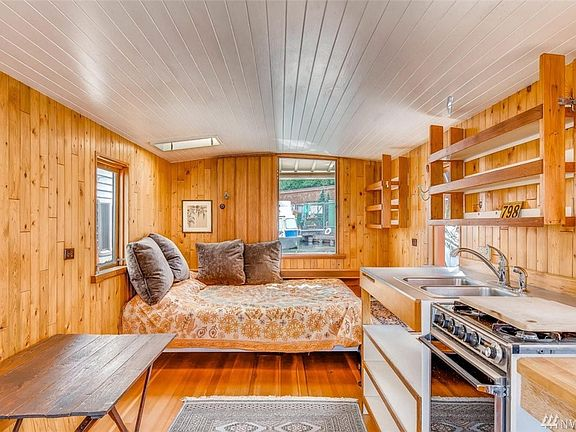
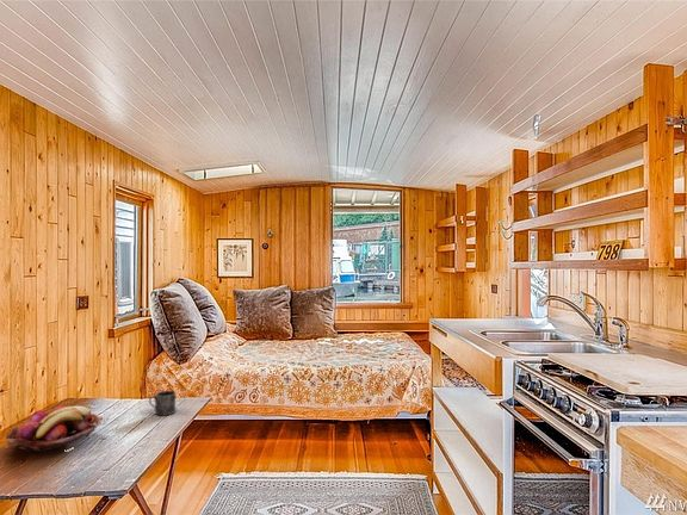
+ fruit basket [5,404,104,454]
+ mug [148,390,178,416]
